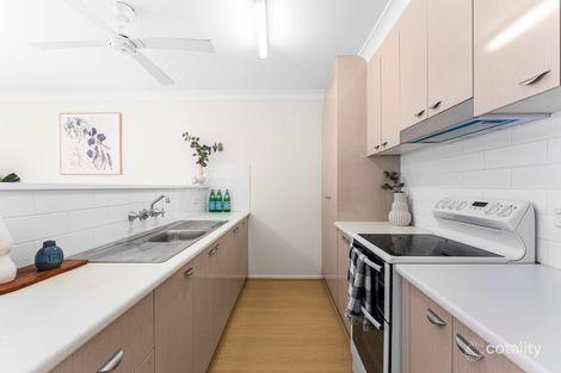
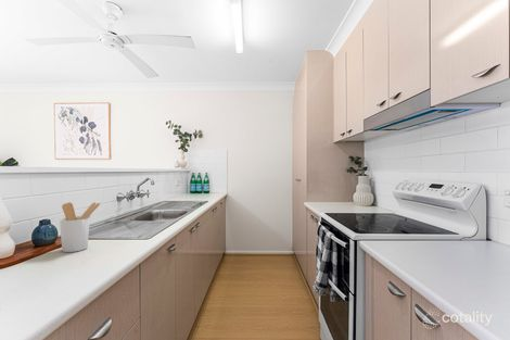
+ utensil holder [59,201,102,253]
